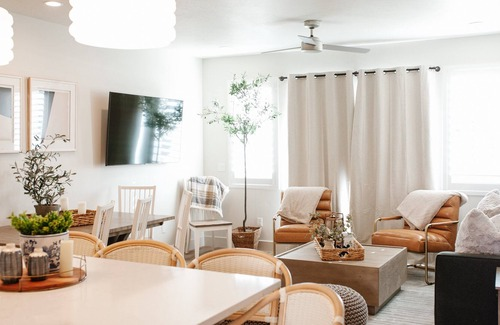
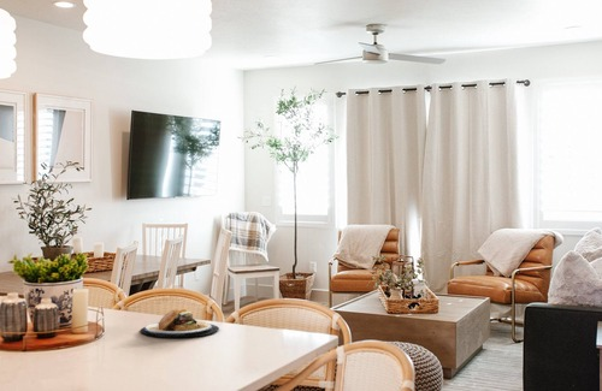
+ plate [140,308,220,338]
